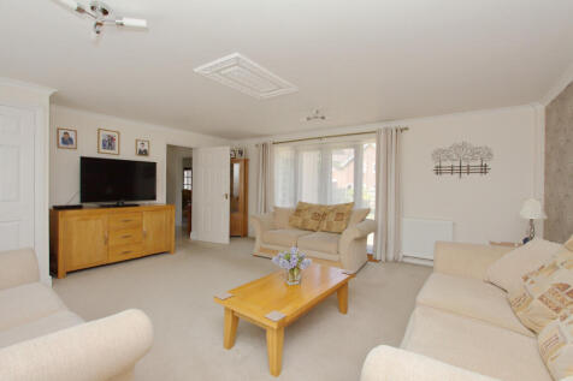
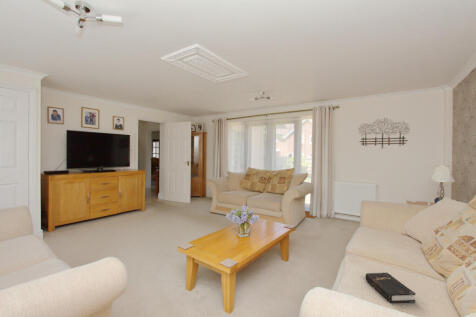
+ hardback book [365,272,417,304]
